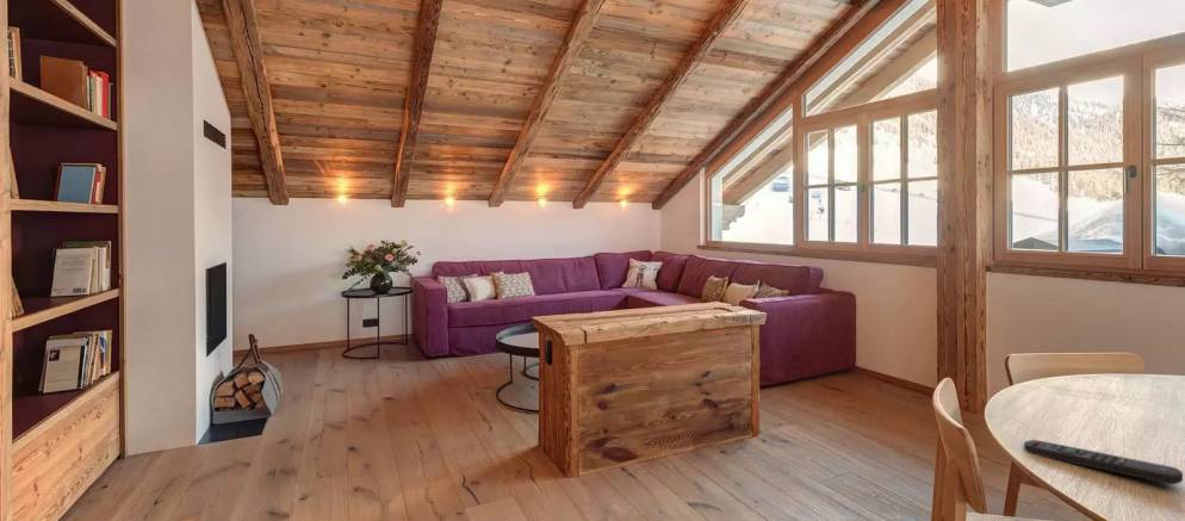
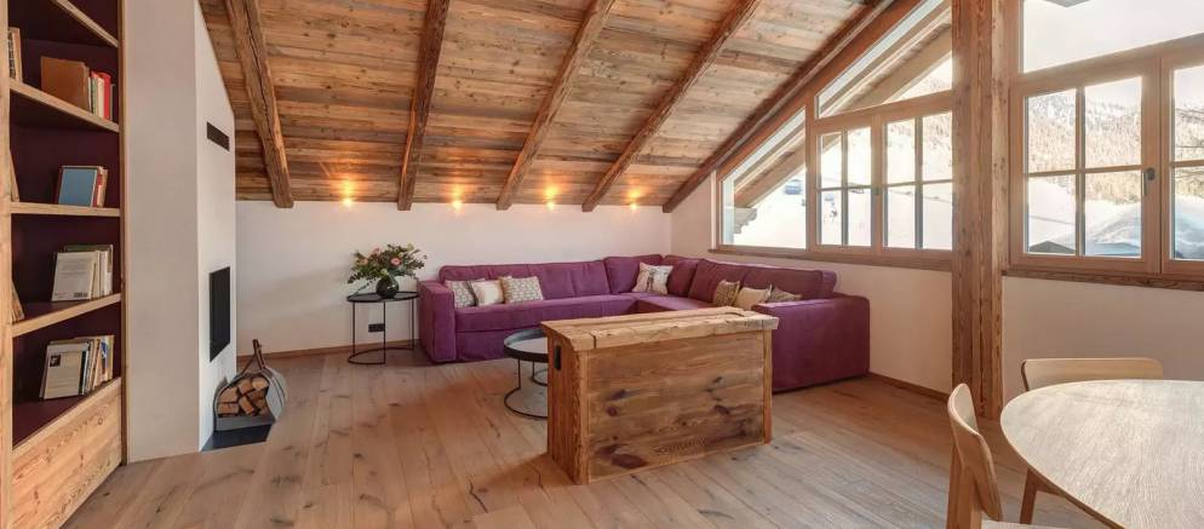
- remote control [1023,439,1184,485]
